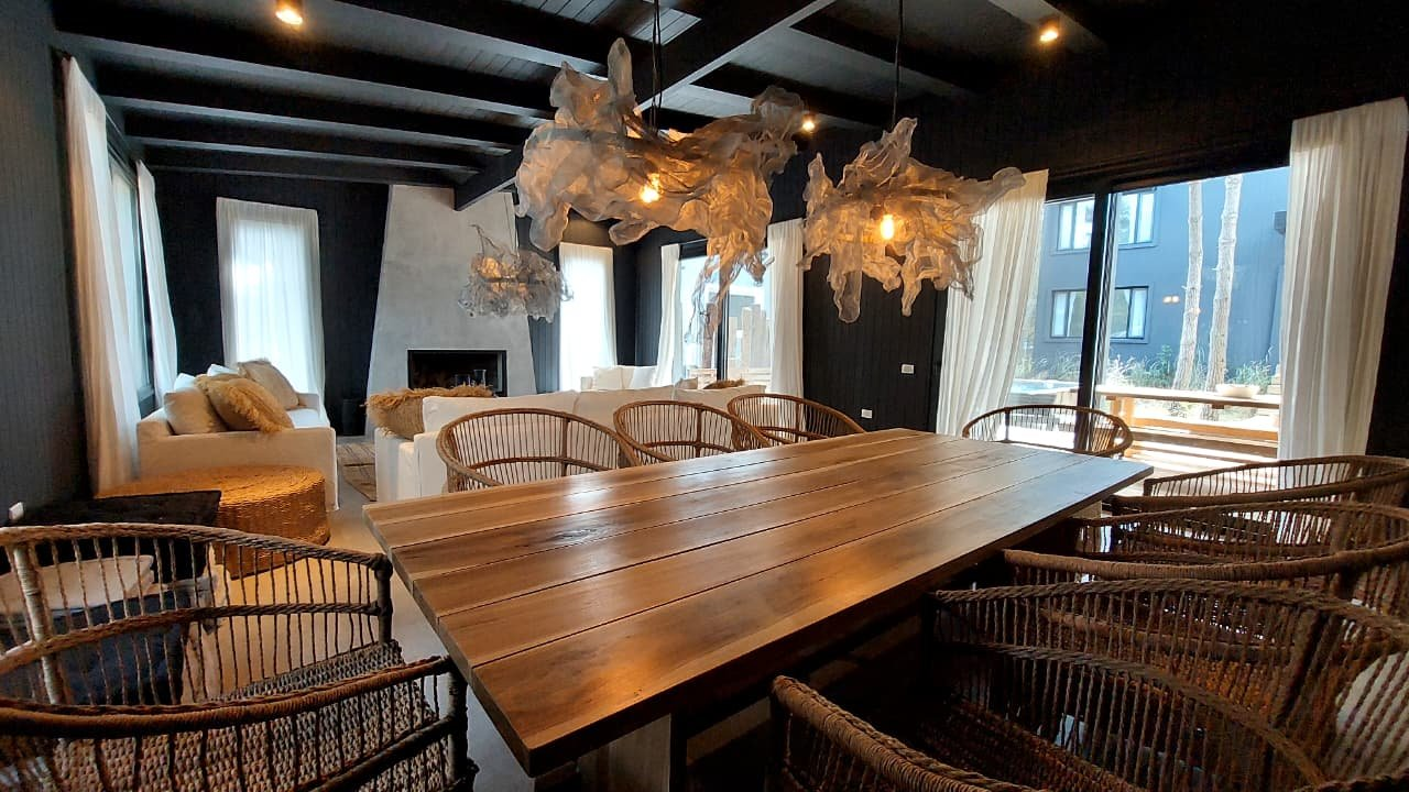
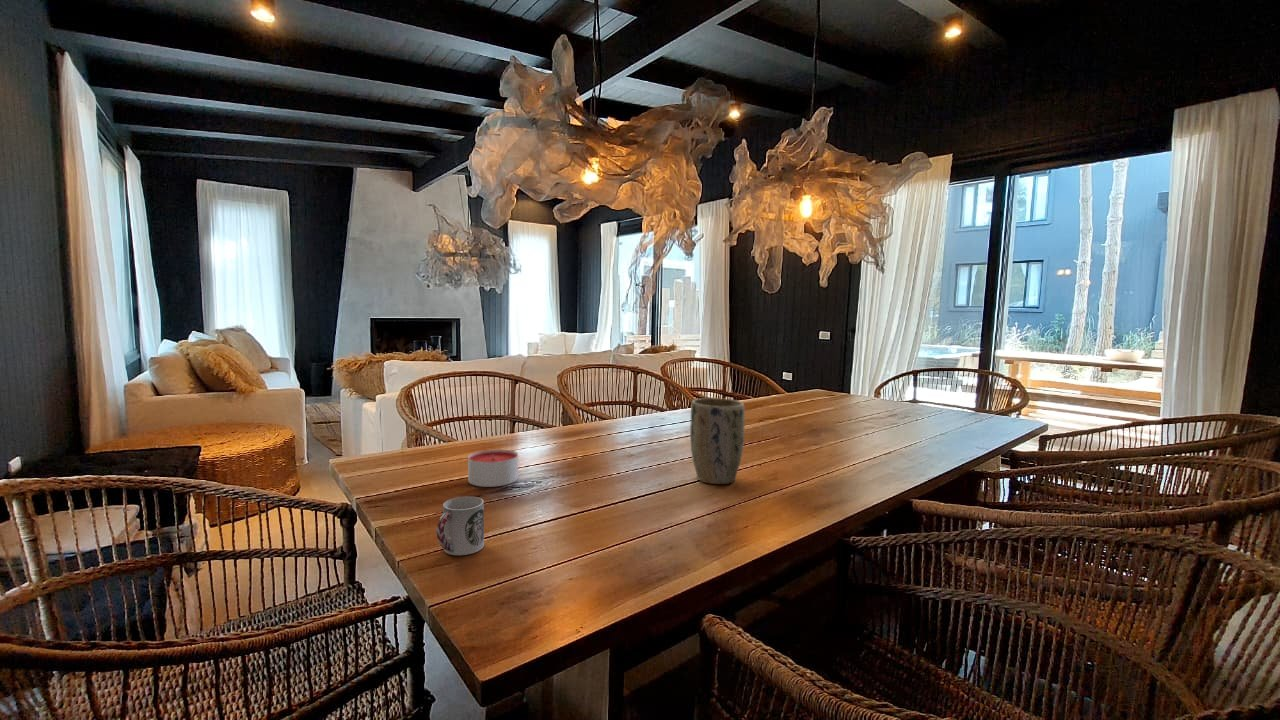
+ candle [467,448,519,488]
+ plant pot [689,397,746,485]
+ cup [436,495,485,556]
